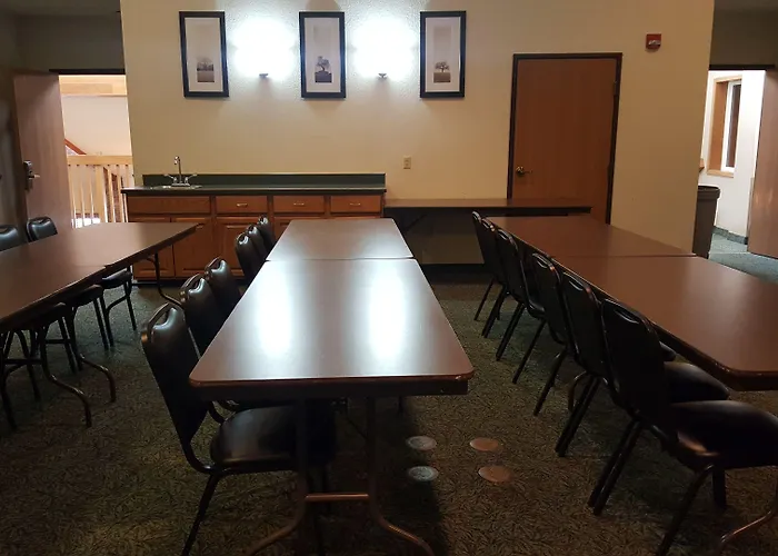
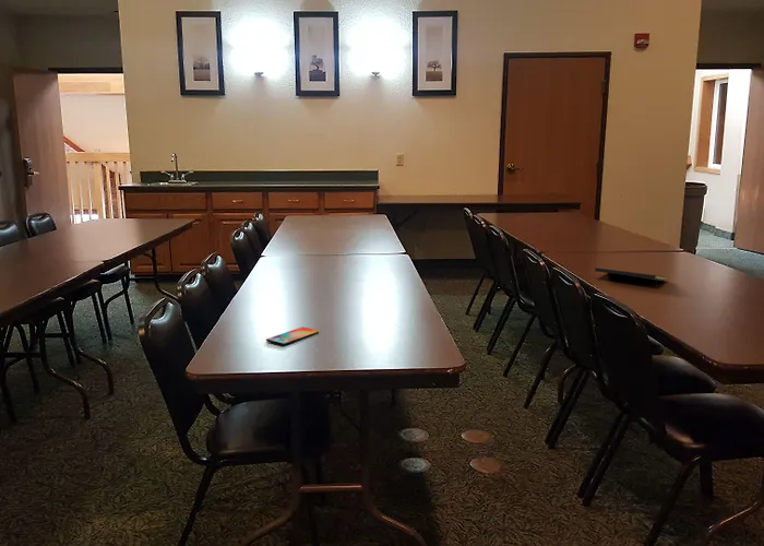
+ smartphone [265,325,320,346]
+ notepad [594,266,667,288]
